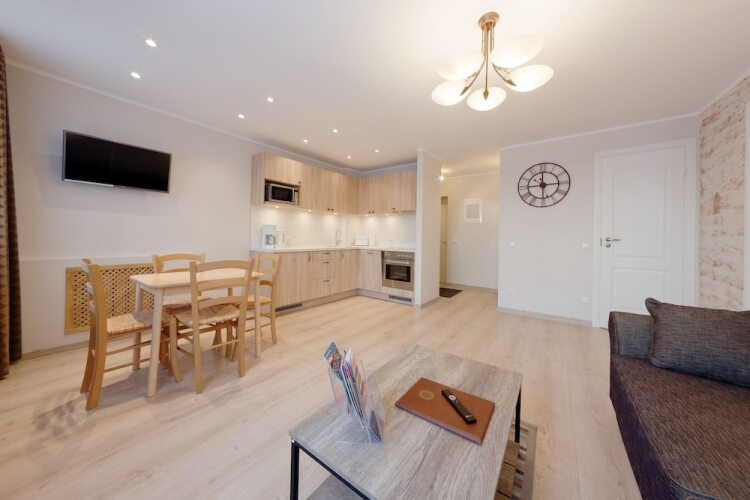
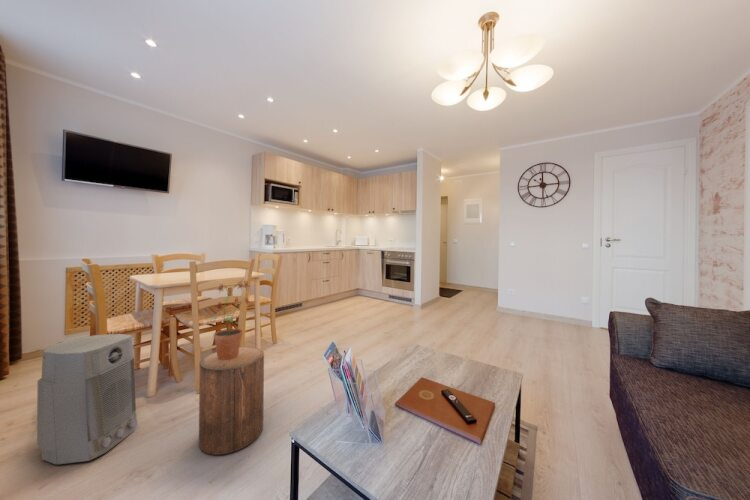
+ potted plant [208,280,250,360]
+ air purifier [36,333,139,466]
+ stool [198,346,265,456]
